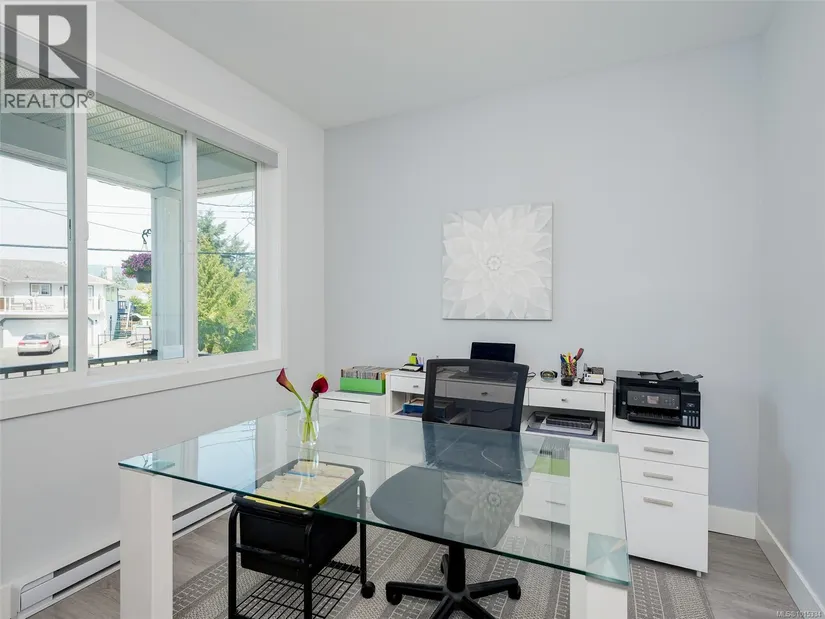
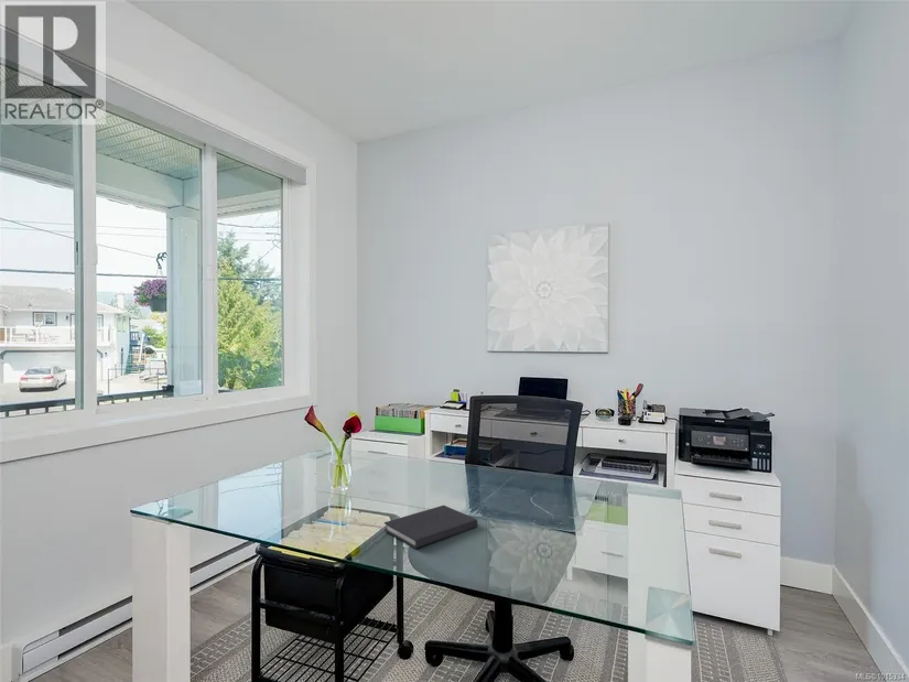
+ diary [383,505,478,549]
